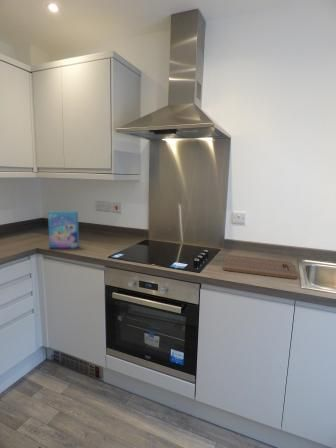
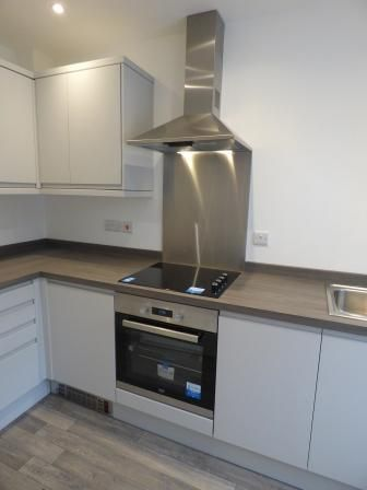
- cereal box [47,210,80,249]
- cutting board [222,254,299,280]
